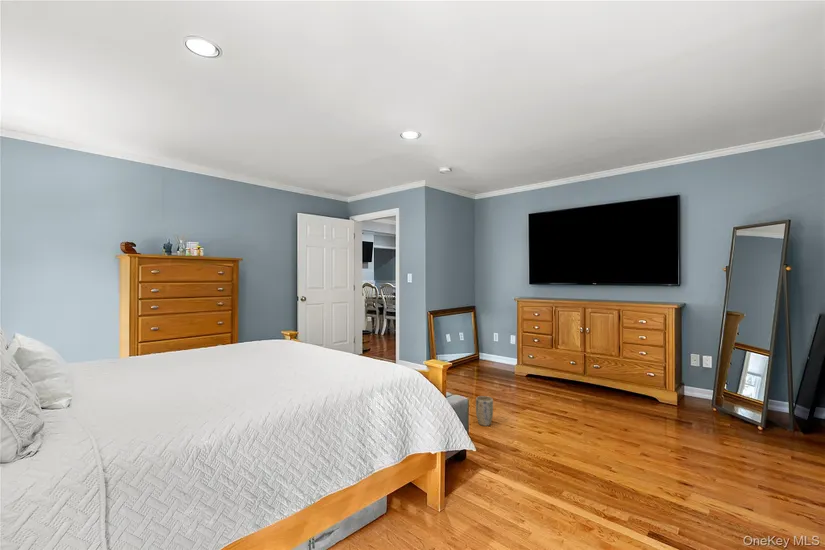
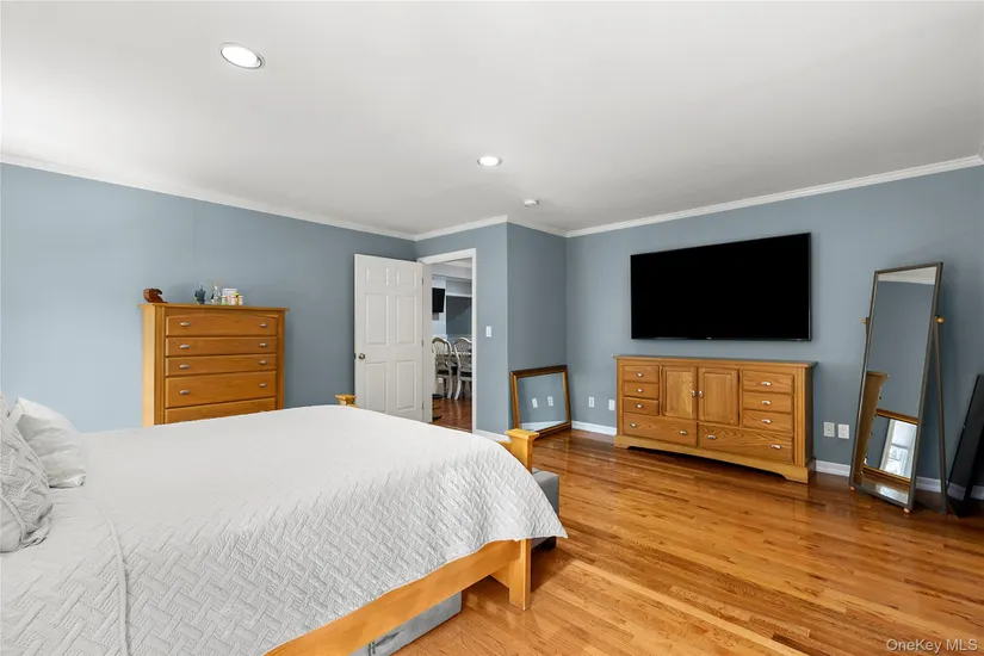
- plant pot [475,395,494,427]
